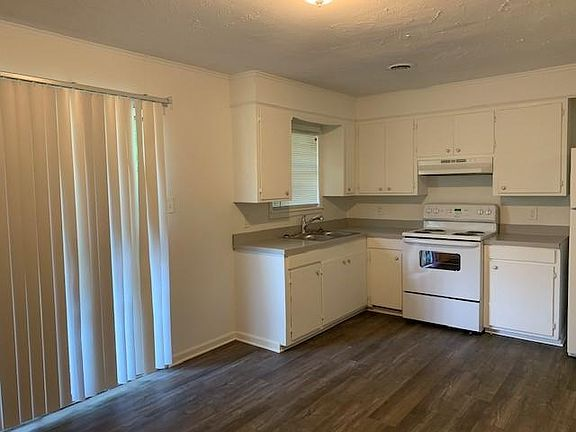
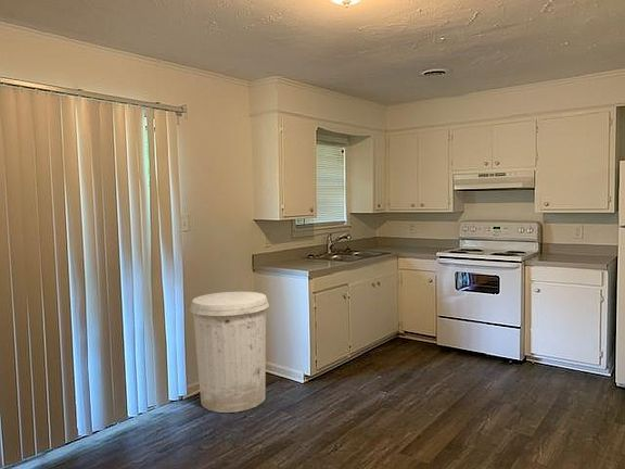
+ trash can [189,291,270,414]
